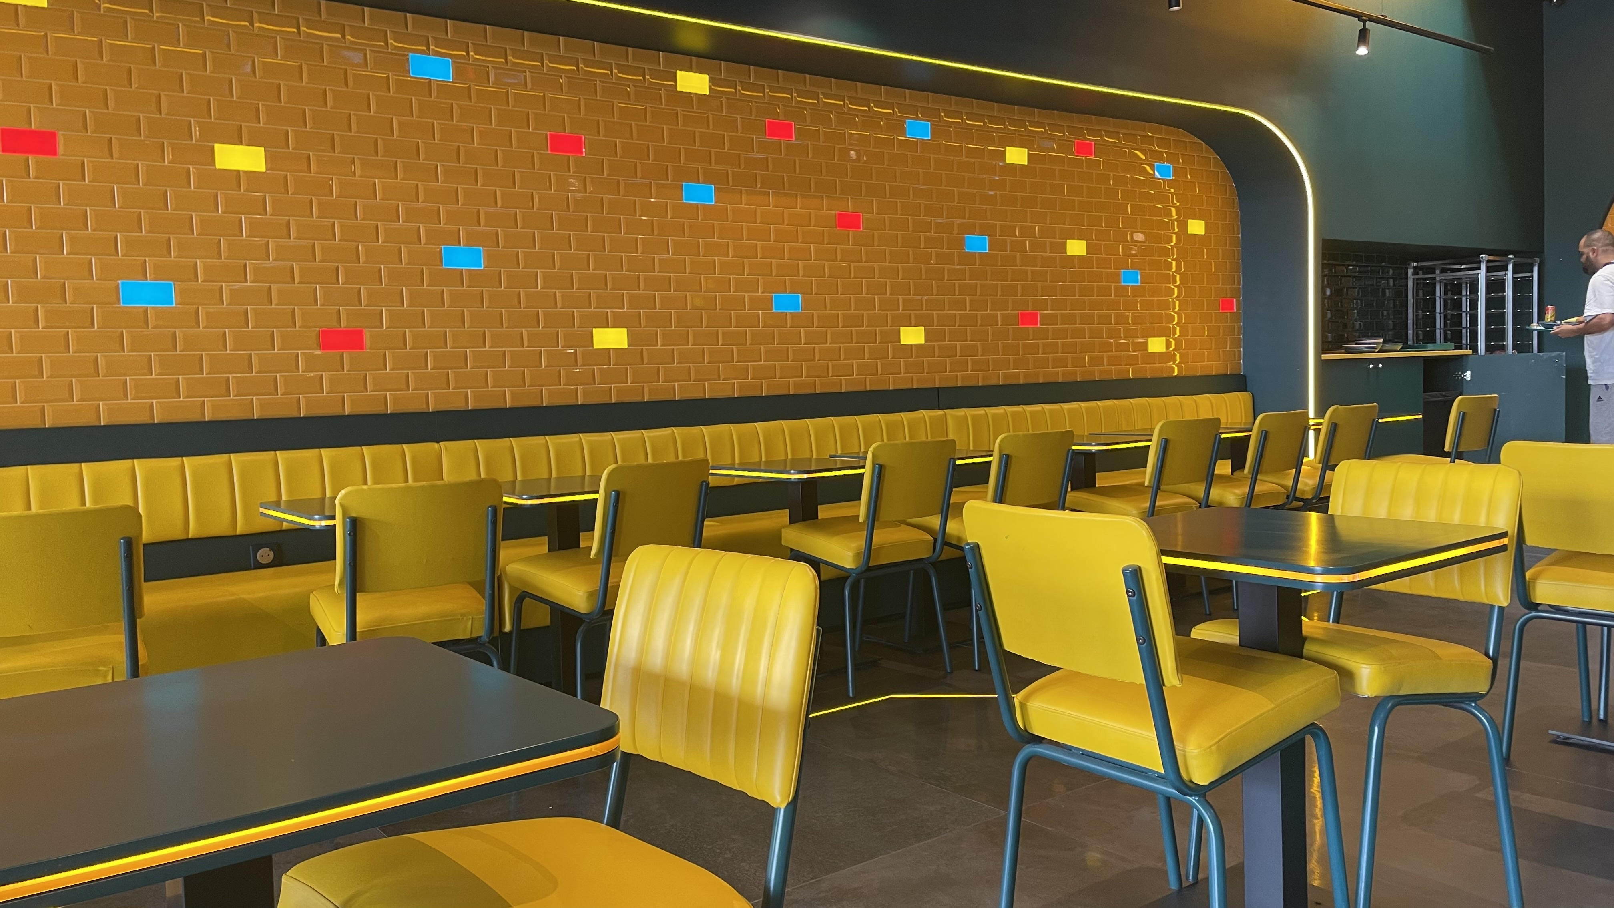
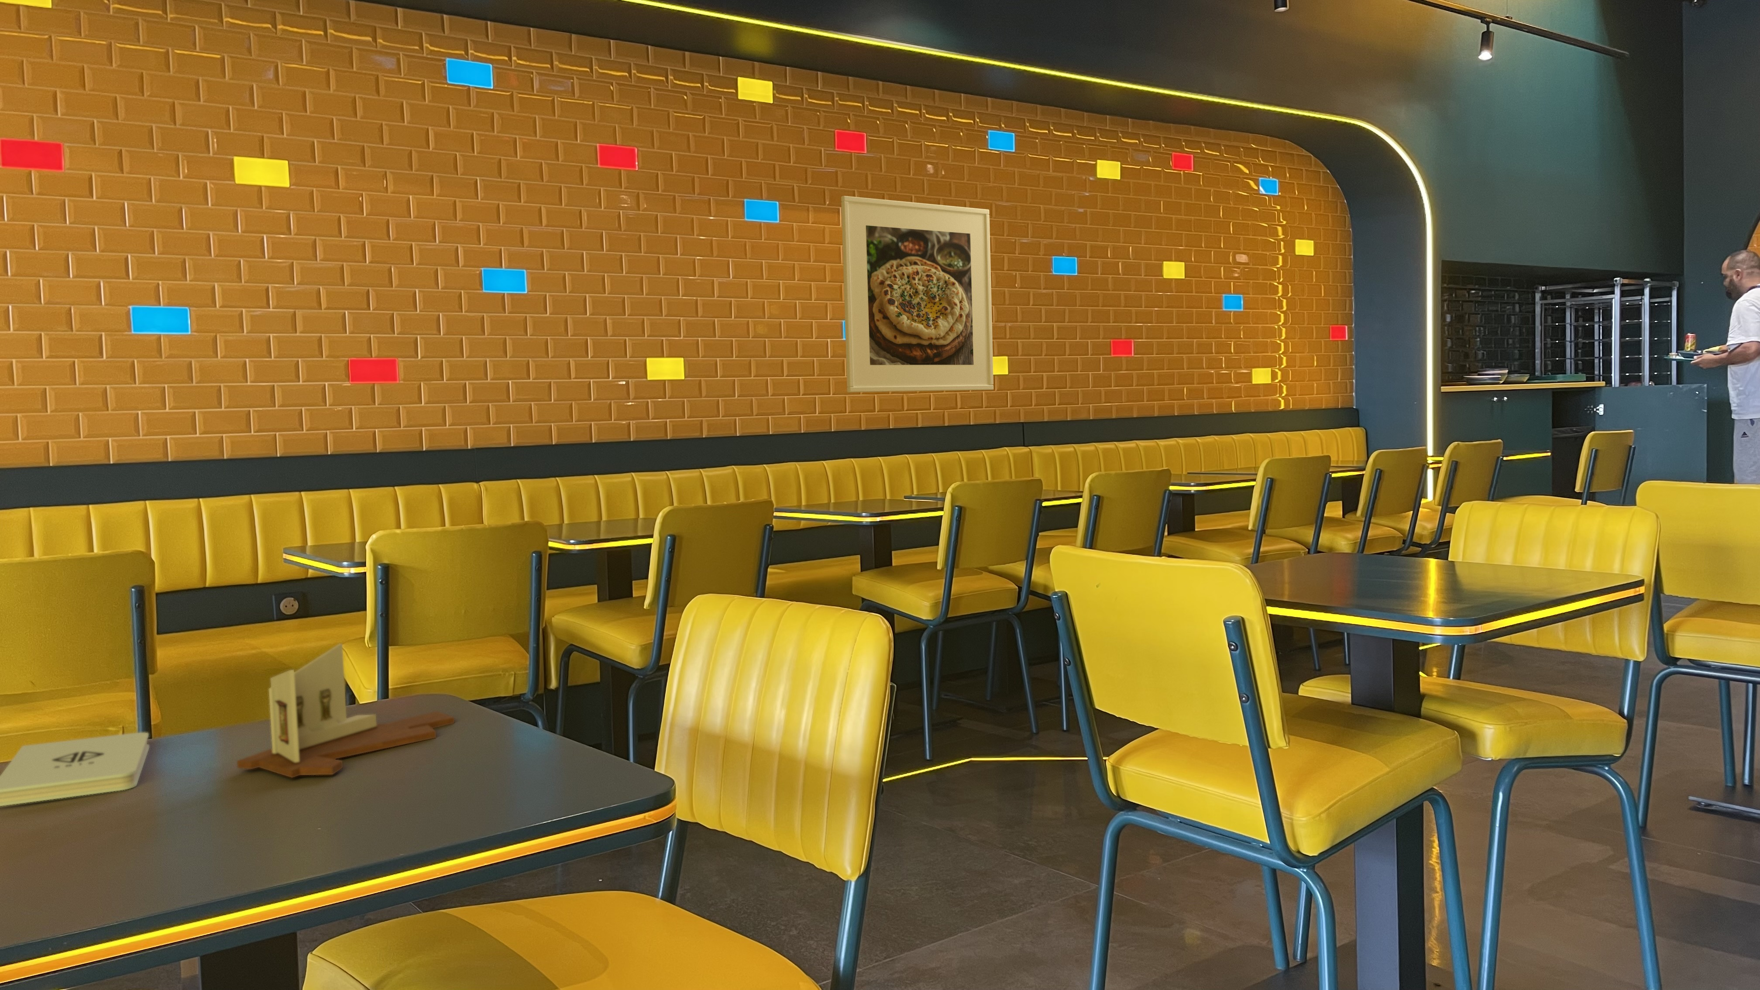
+ notepad [0,733,150,806]
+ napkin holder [237,643,455,778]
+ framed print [841,196,994,393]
